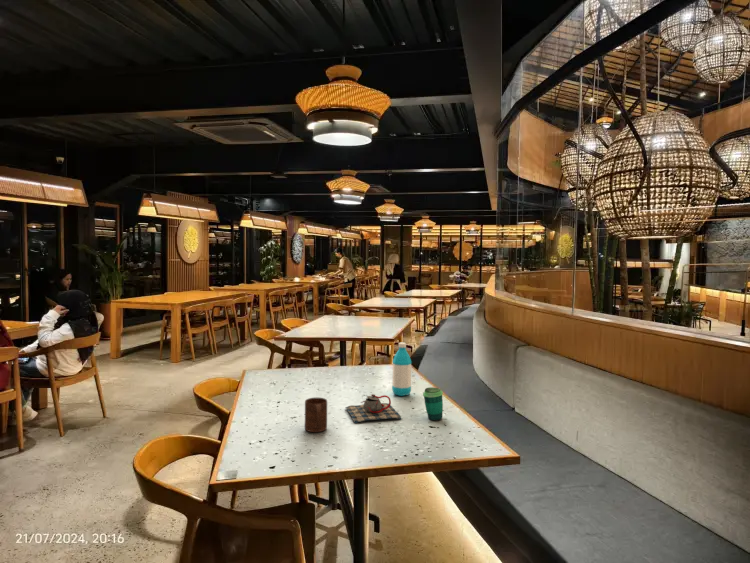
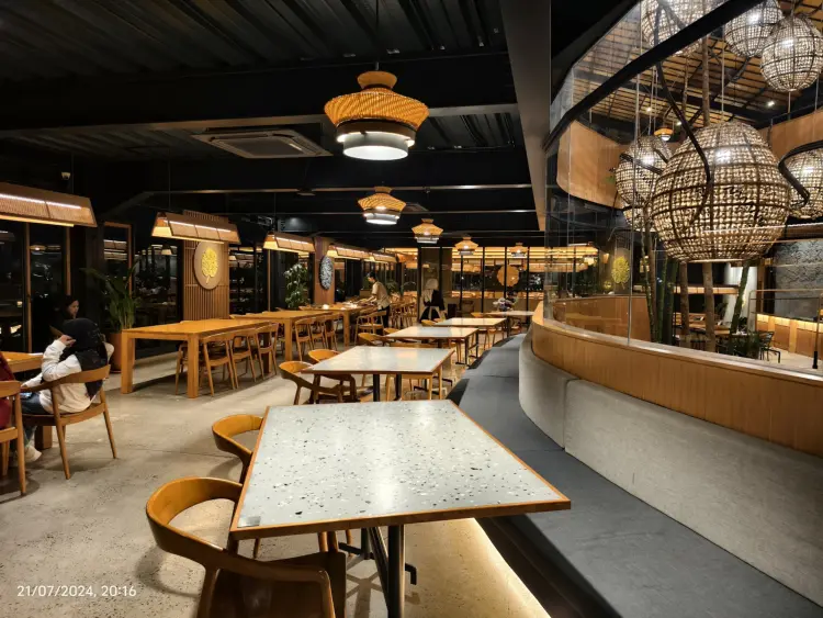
- cup [422,386,444,422]
- cup [304,397,328,433]
- water bottle [391,342,413,397]
- teapot [344,393,402,424]
